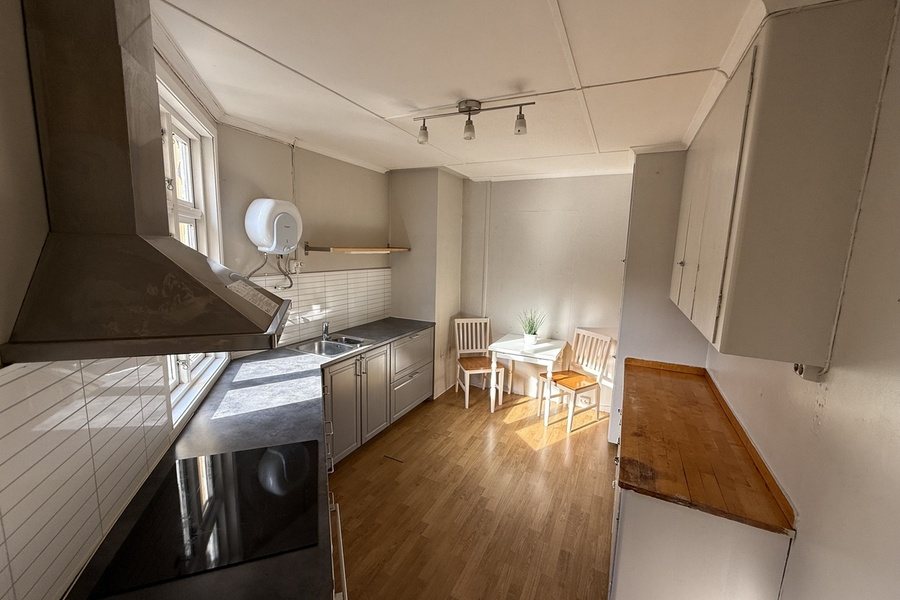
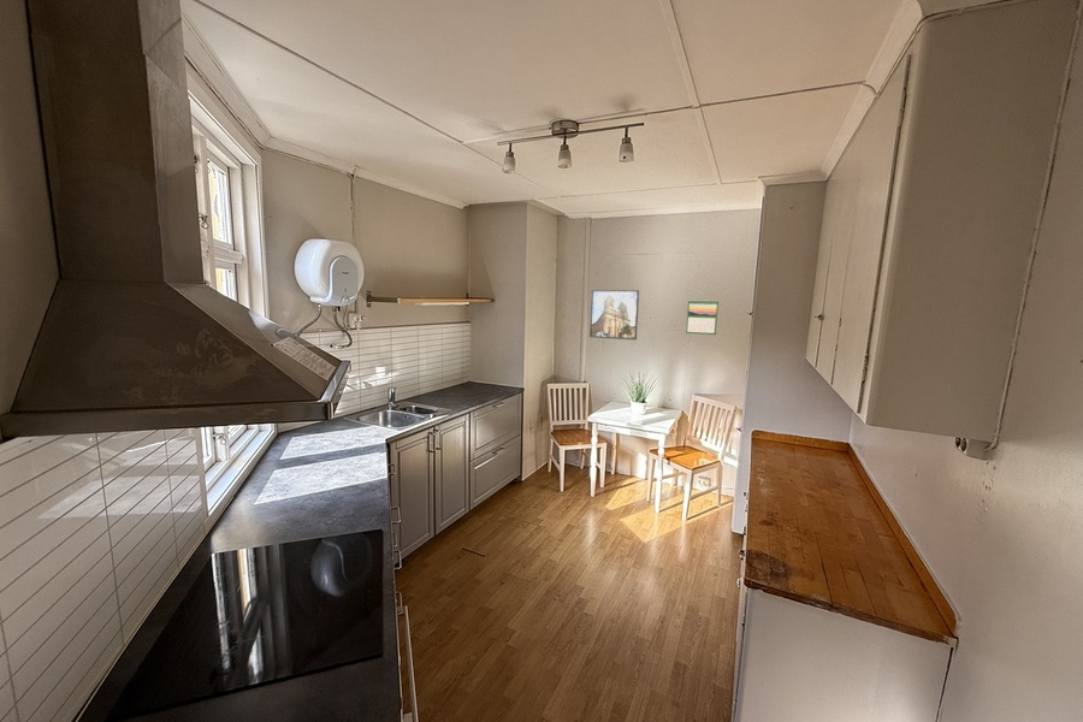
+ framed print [588,289,640,341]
+ calendar [685,298,720,336]
